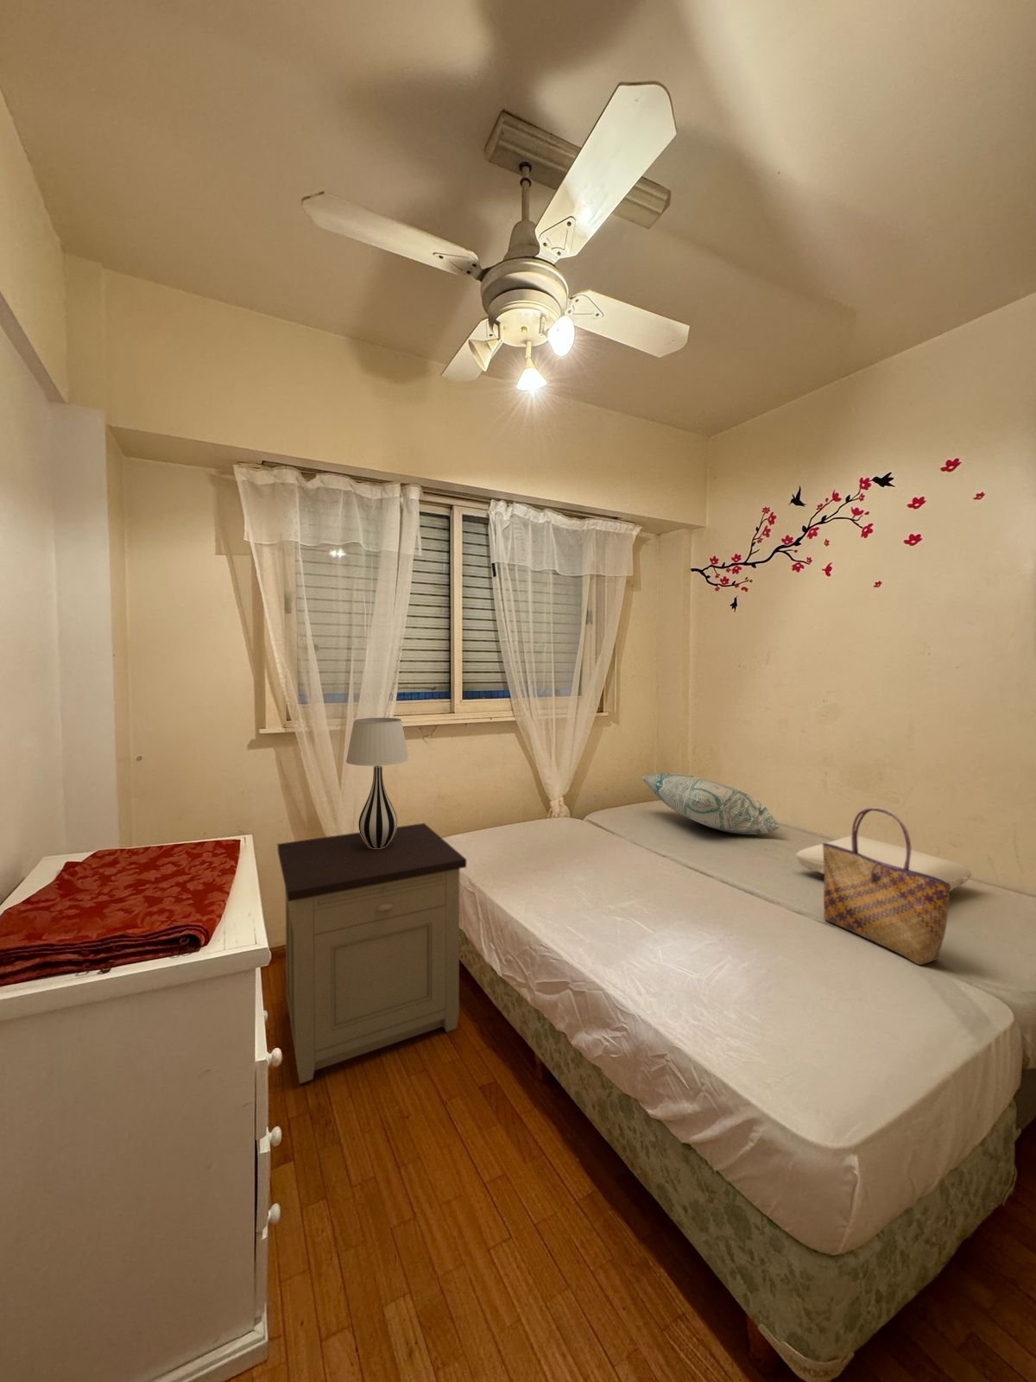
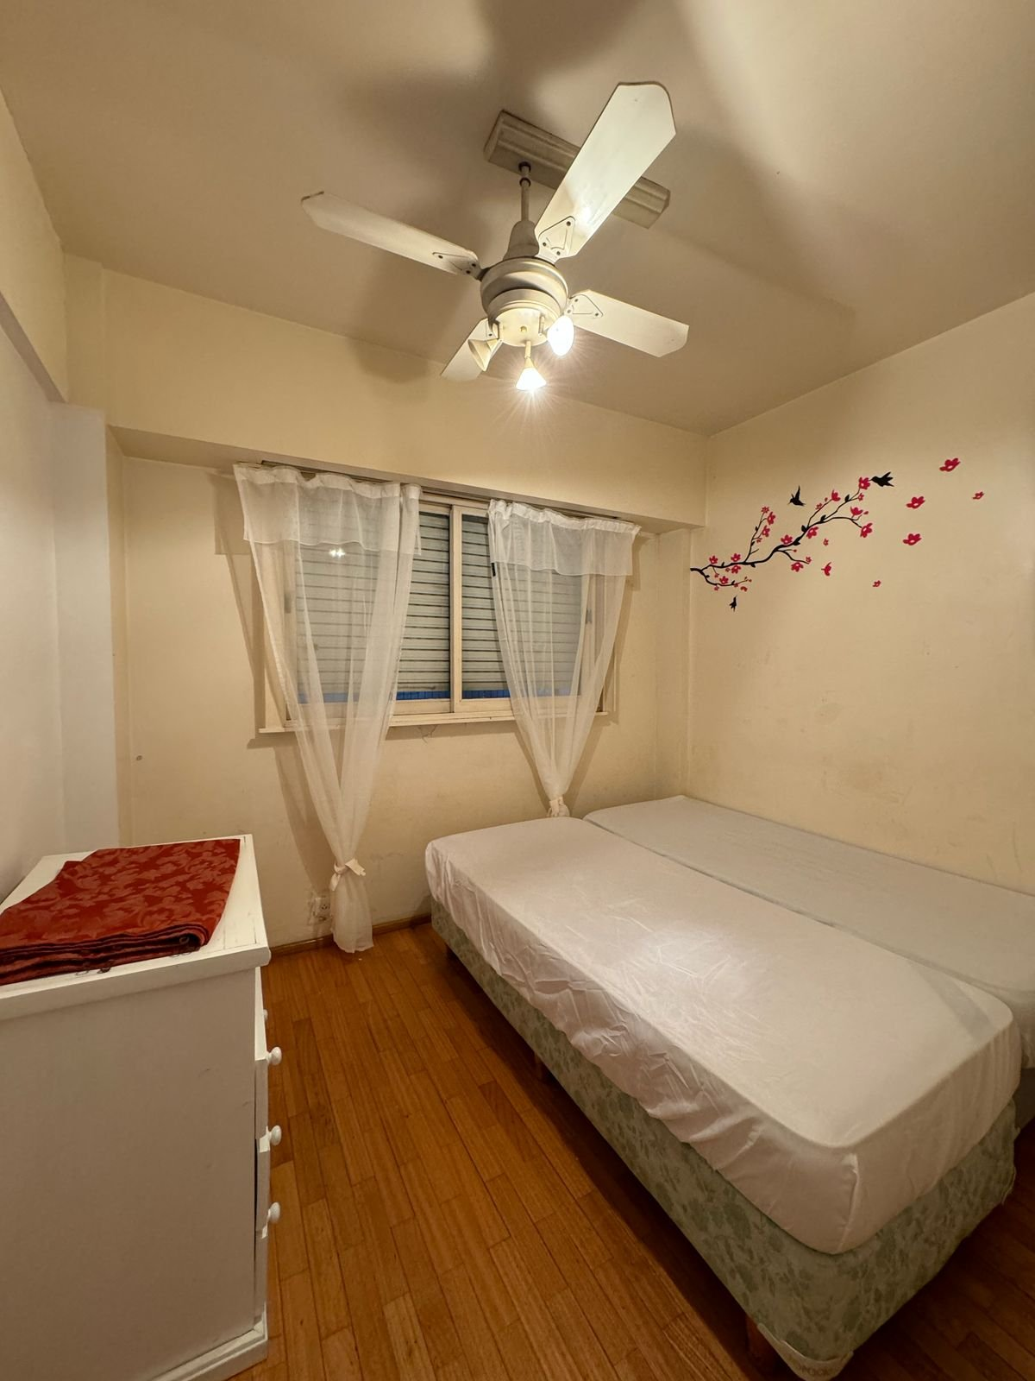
- pillow [793,835,974,892]
- nightstand [278,823,467,1085]
- table lamp [345,717,410,848]
- decorative pillow [641,773,781,836]
- tote bag [822,806,950,965]
